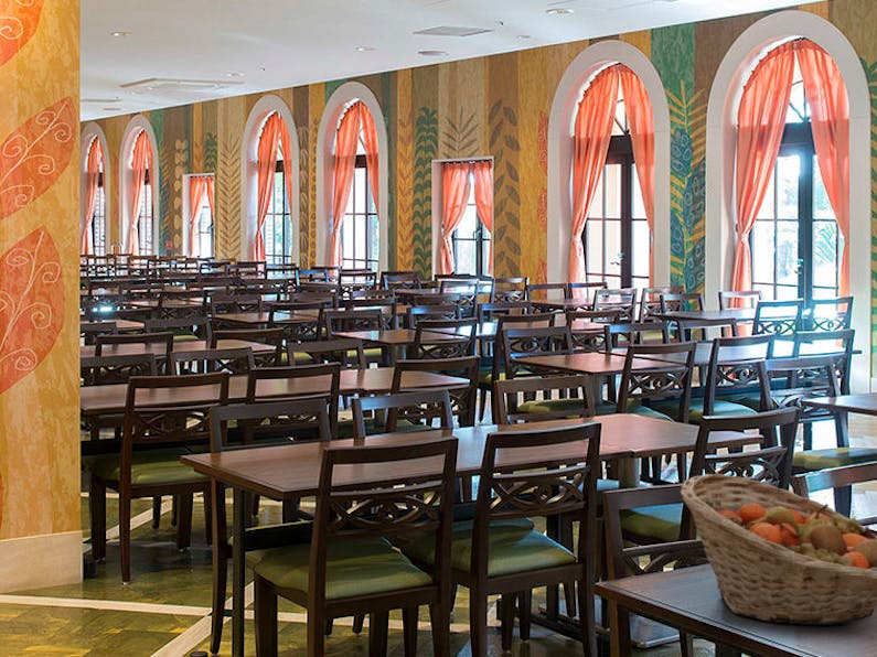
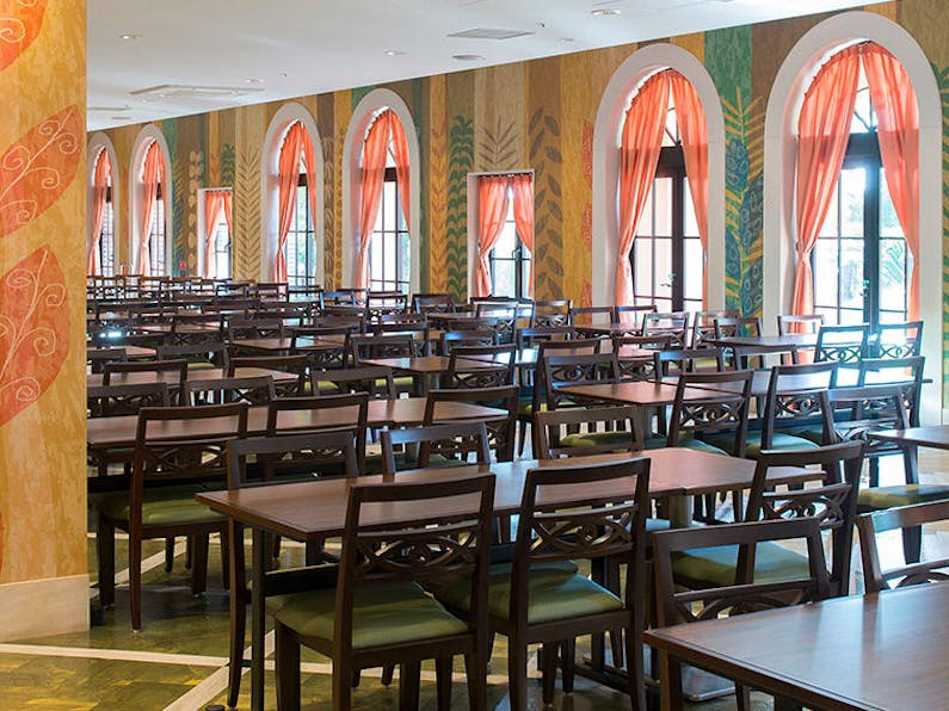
- fruit basket [680,473,877,626]
